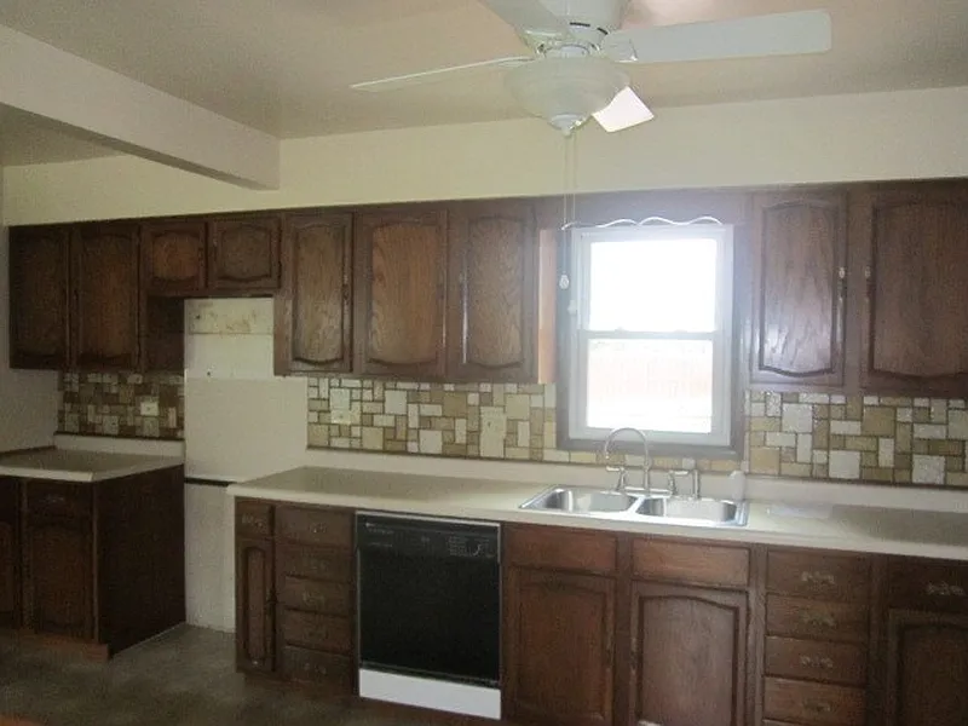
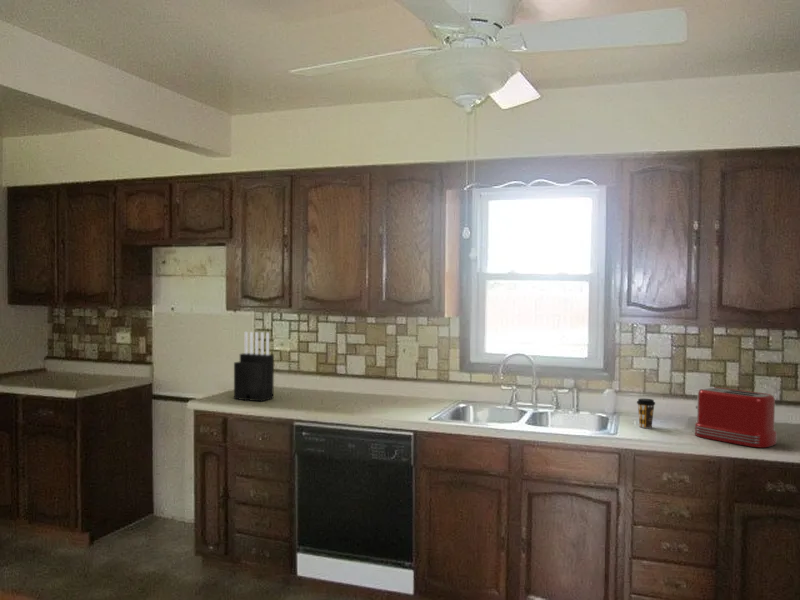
+ knife block [233,331,275,403]
+ coffee cup [636,398,656,429]
+ toaster [694,386,778,448]
